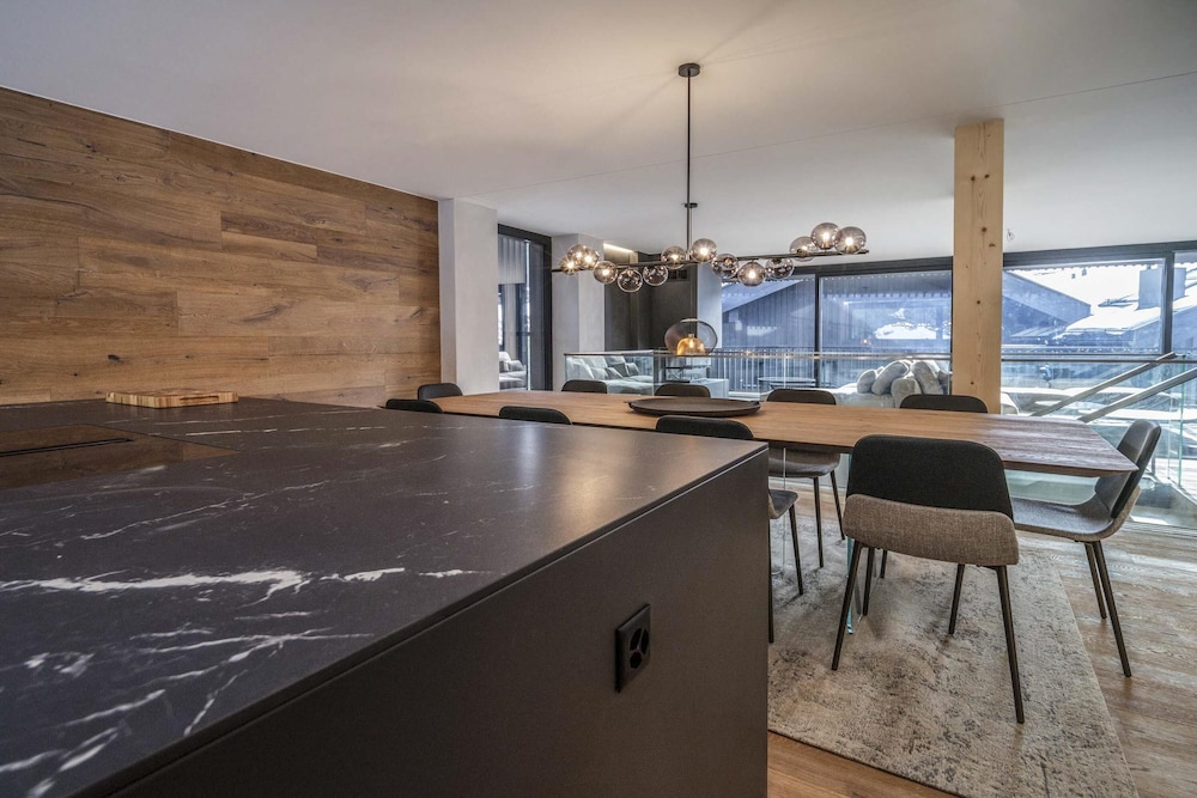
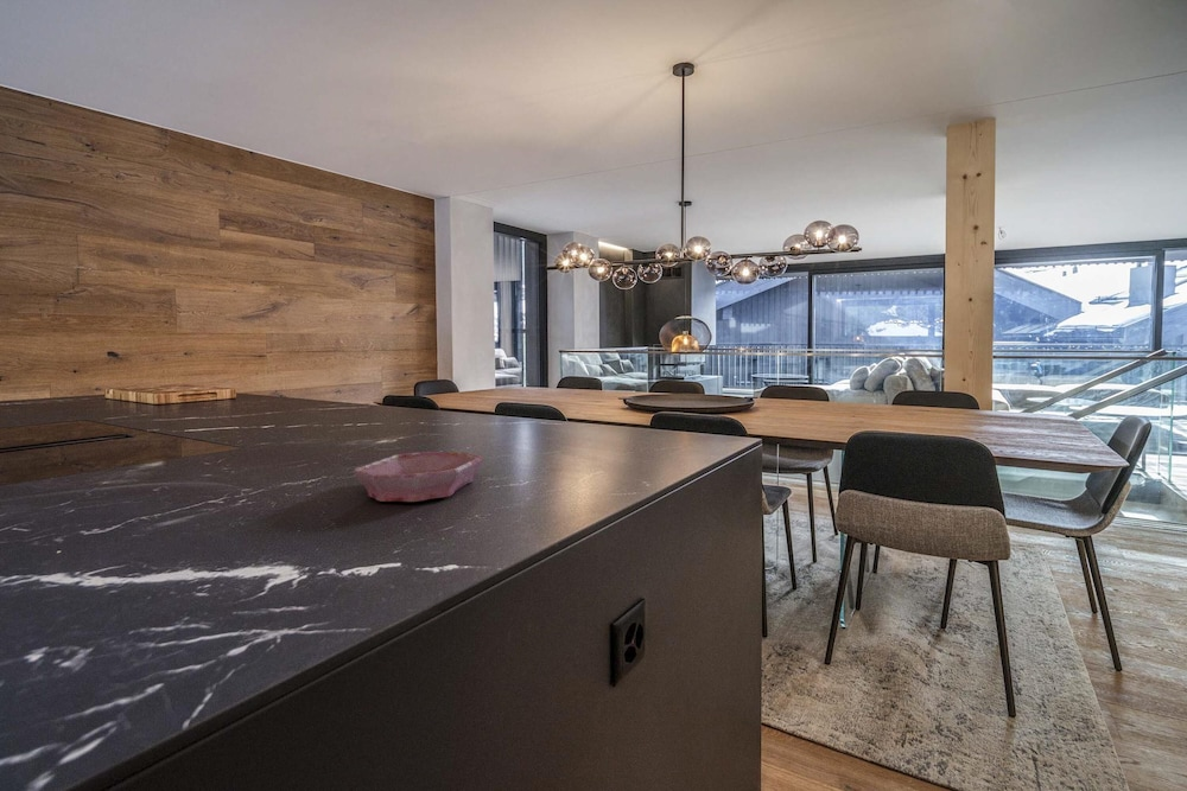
+ bowl [353,451,485,503]
